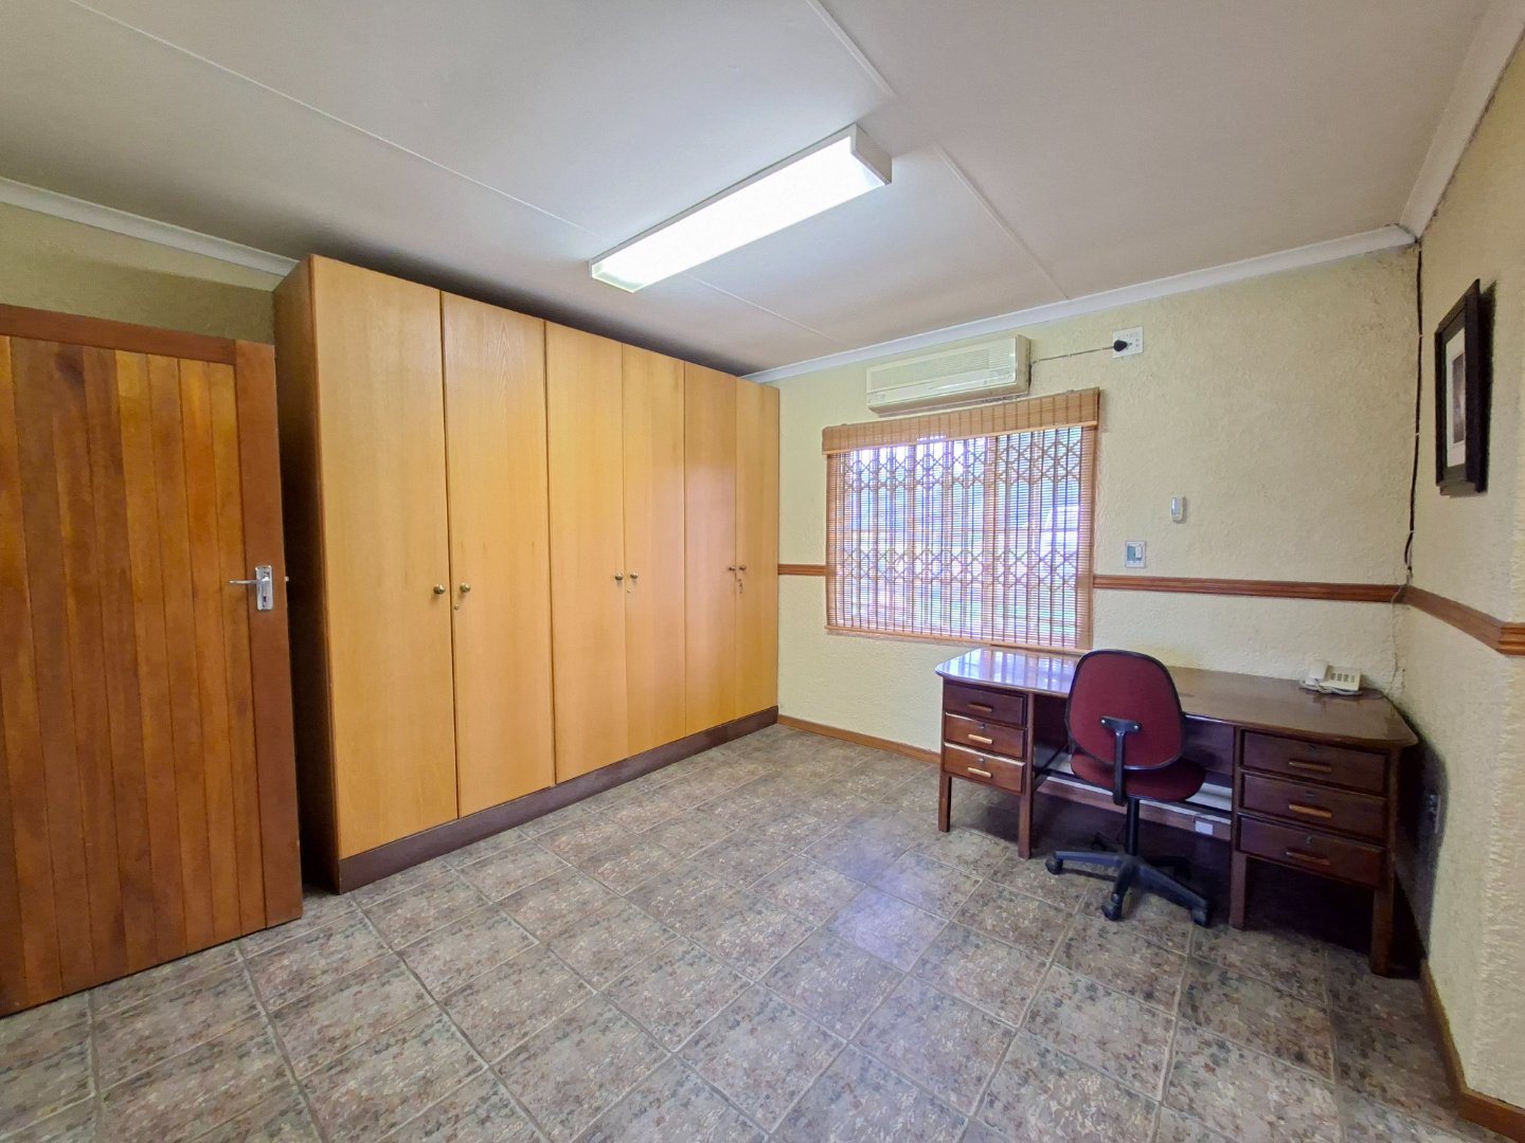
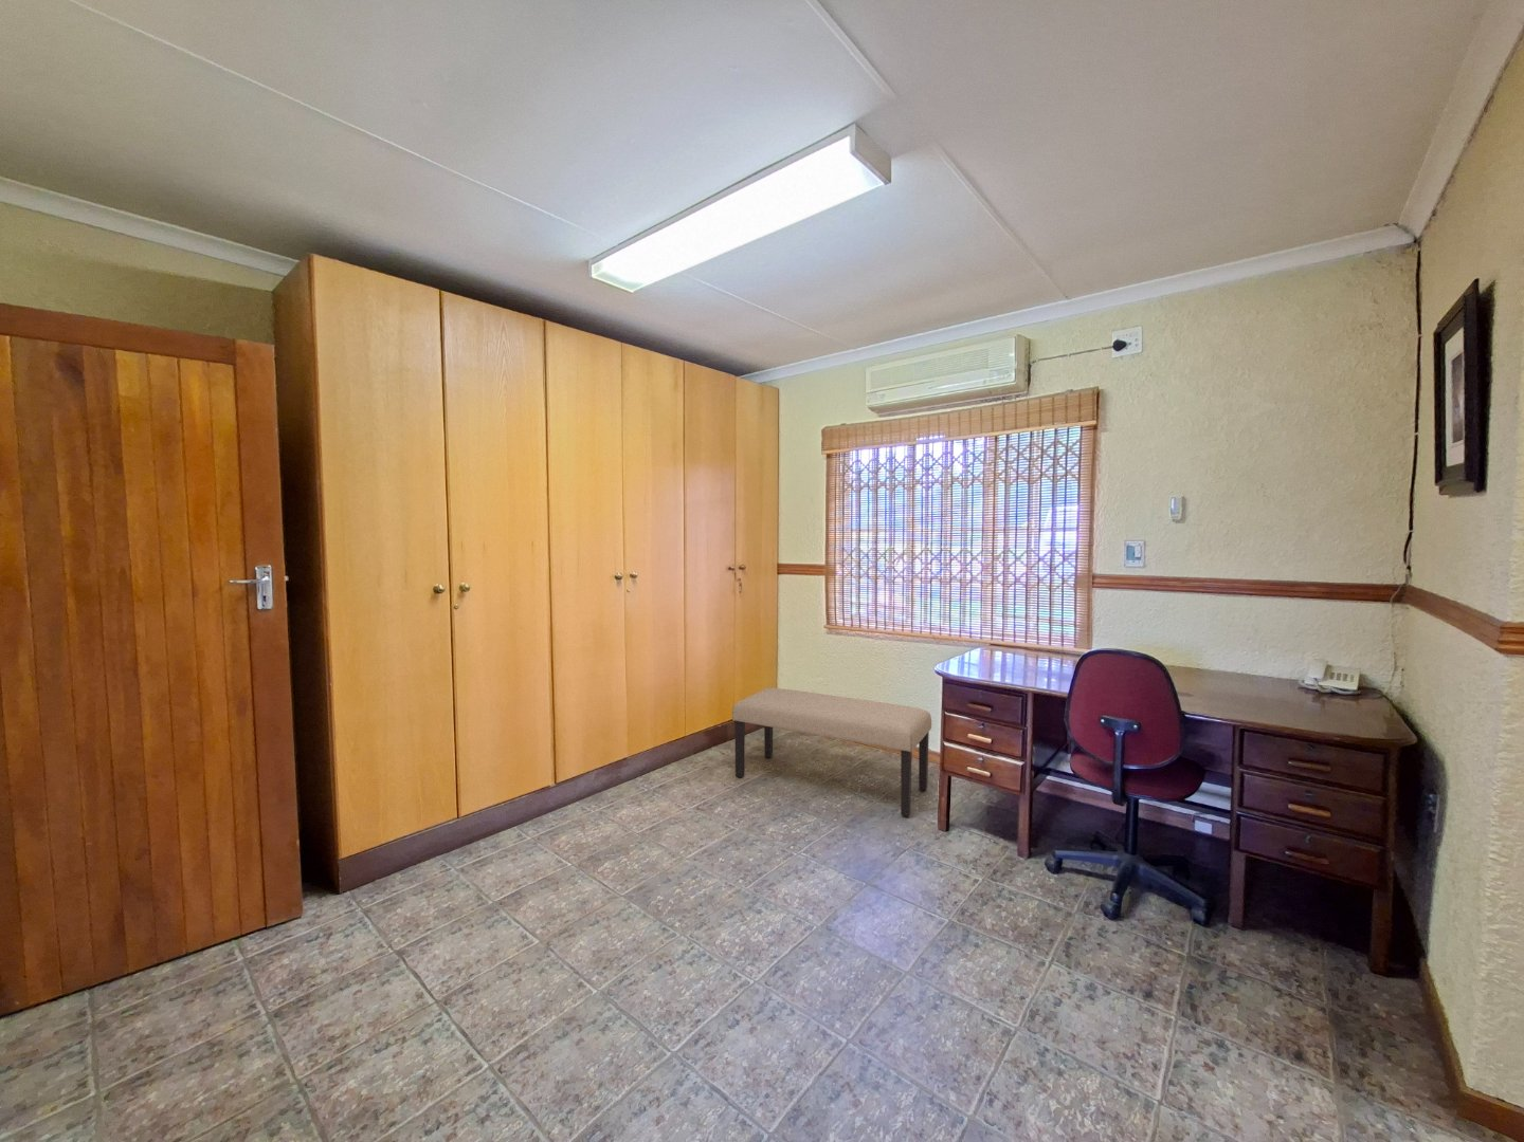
+ bench [731,687,932,817]
